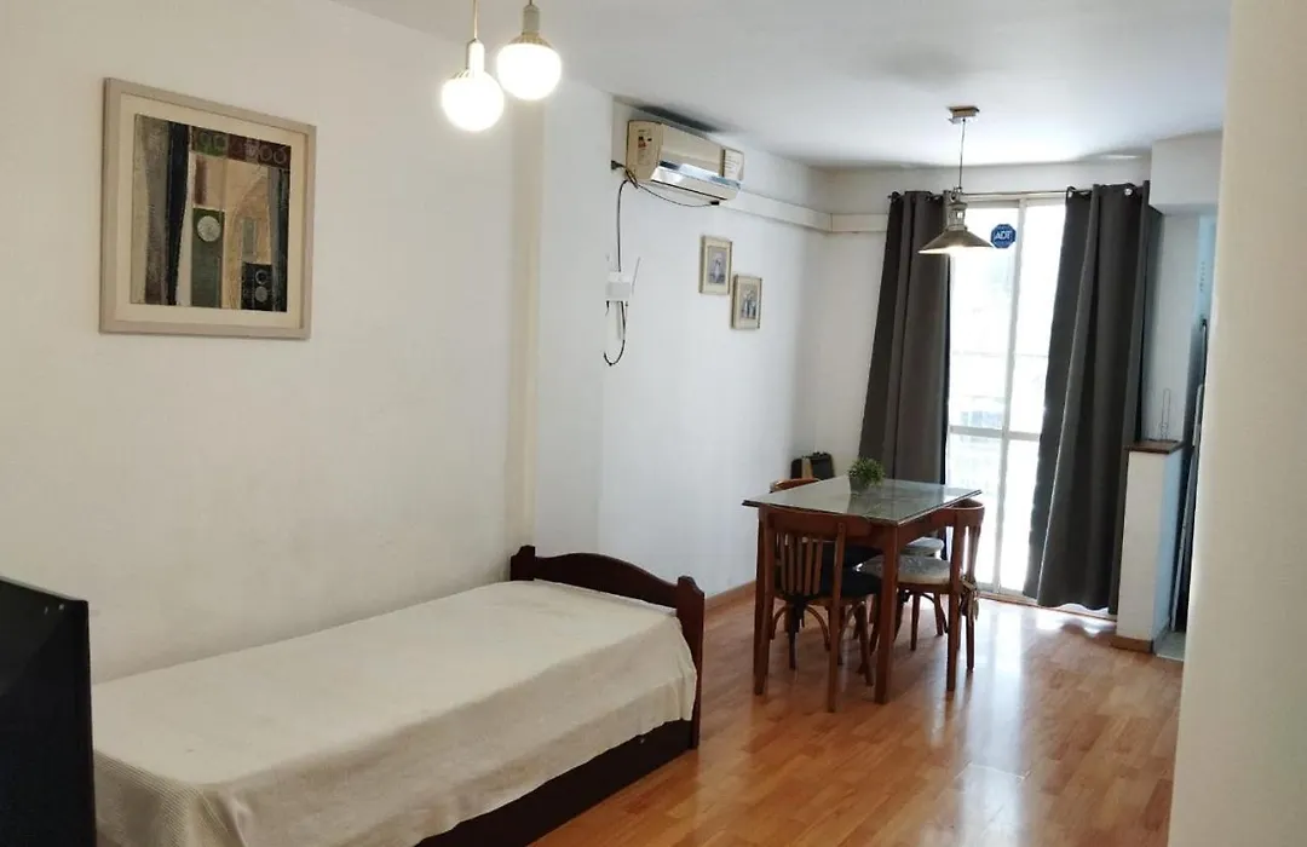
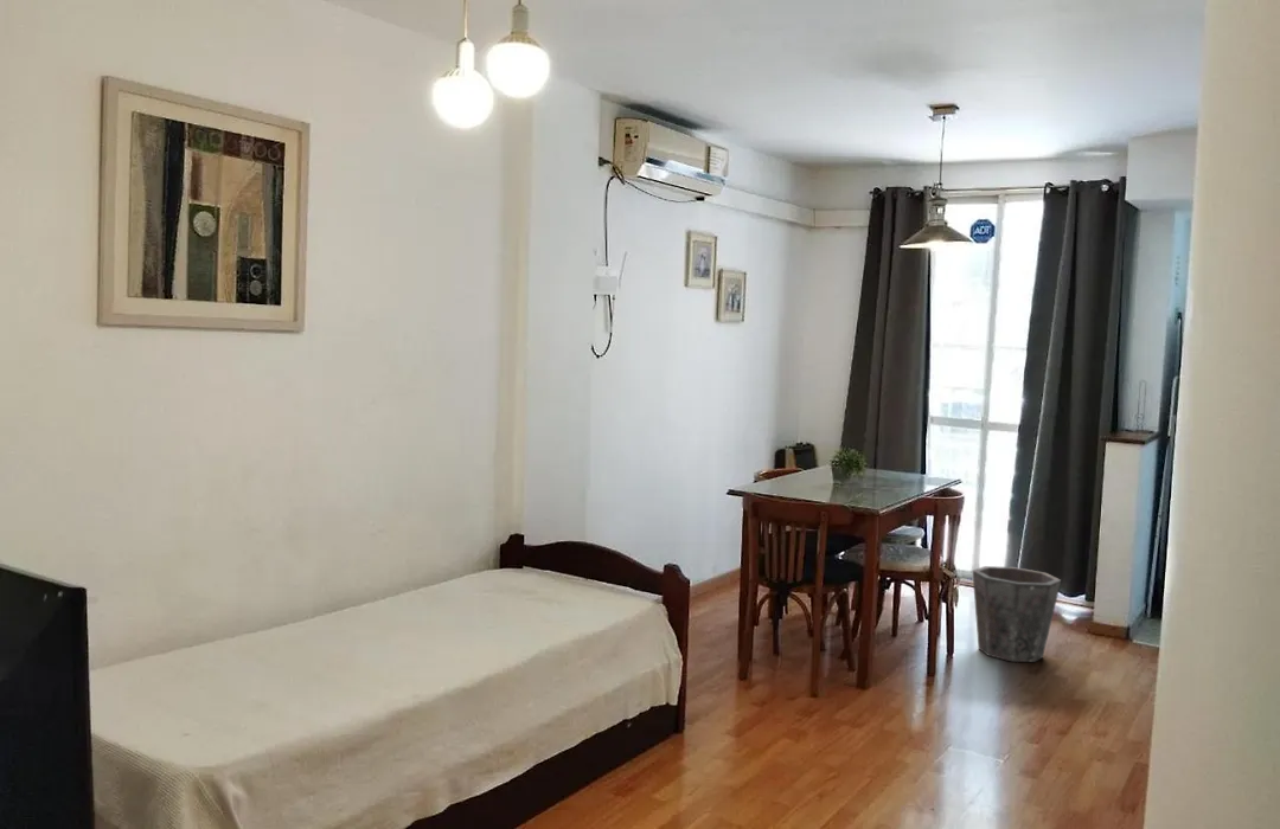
+ waste bin [972,565,1062,663]
